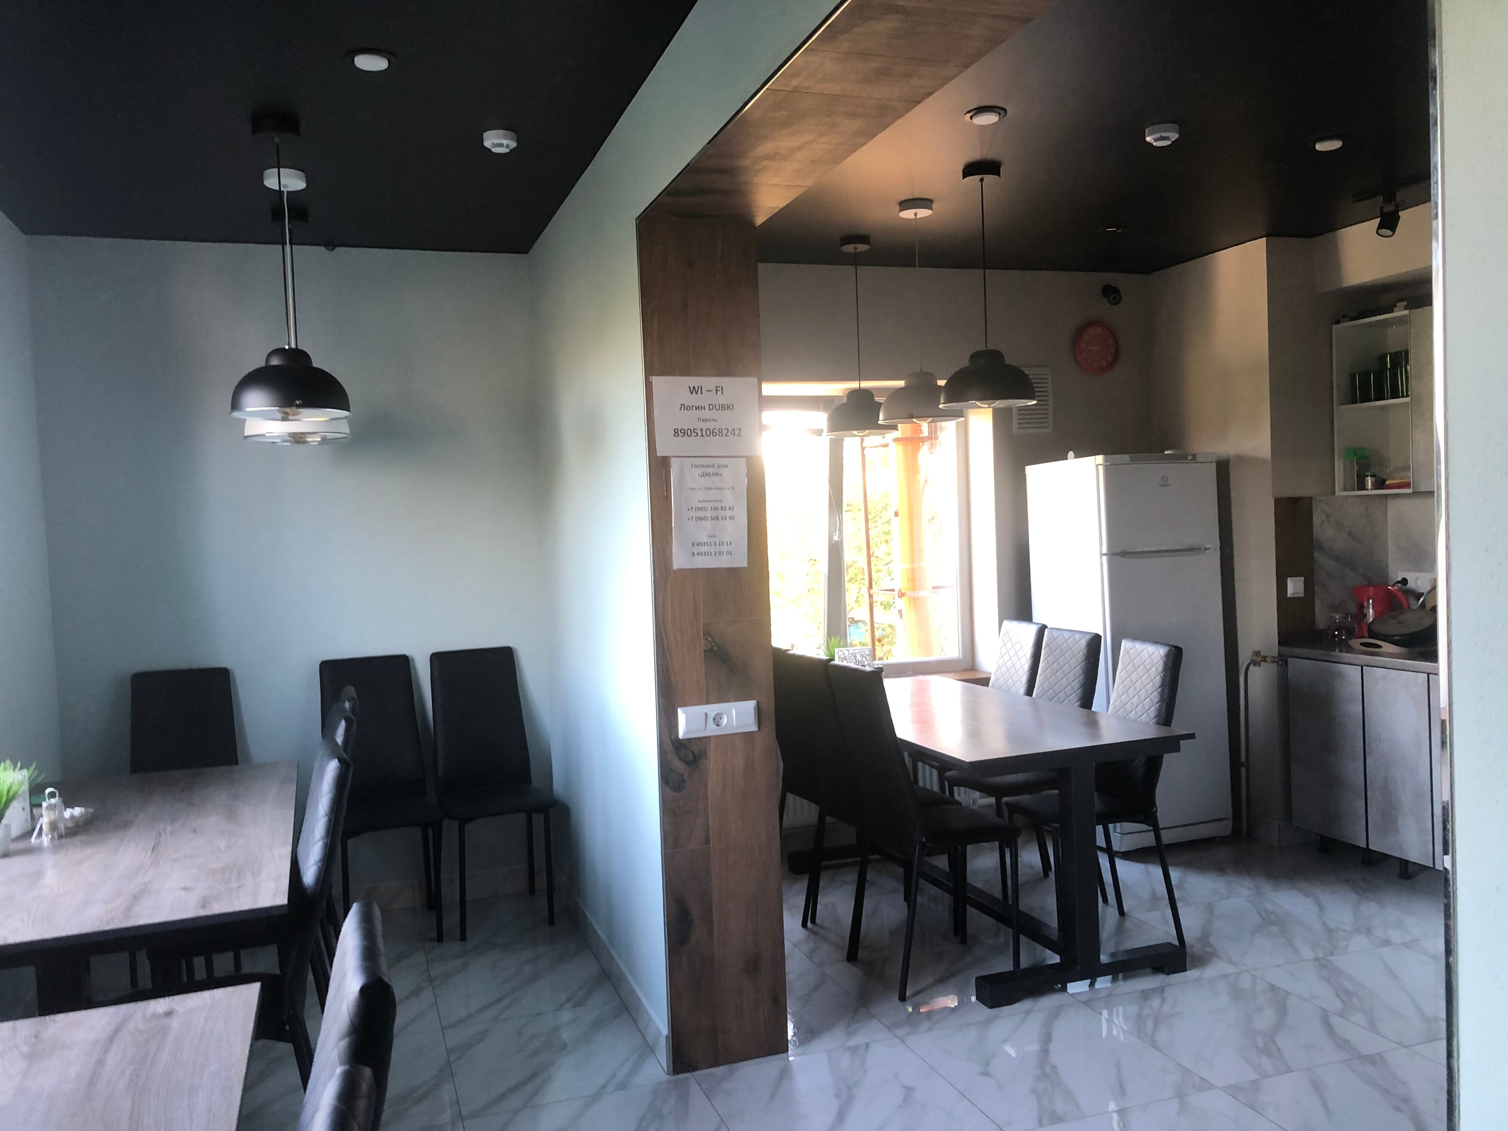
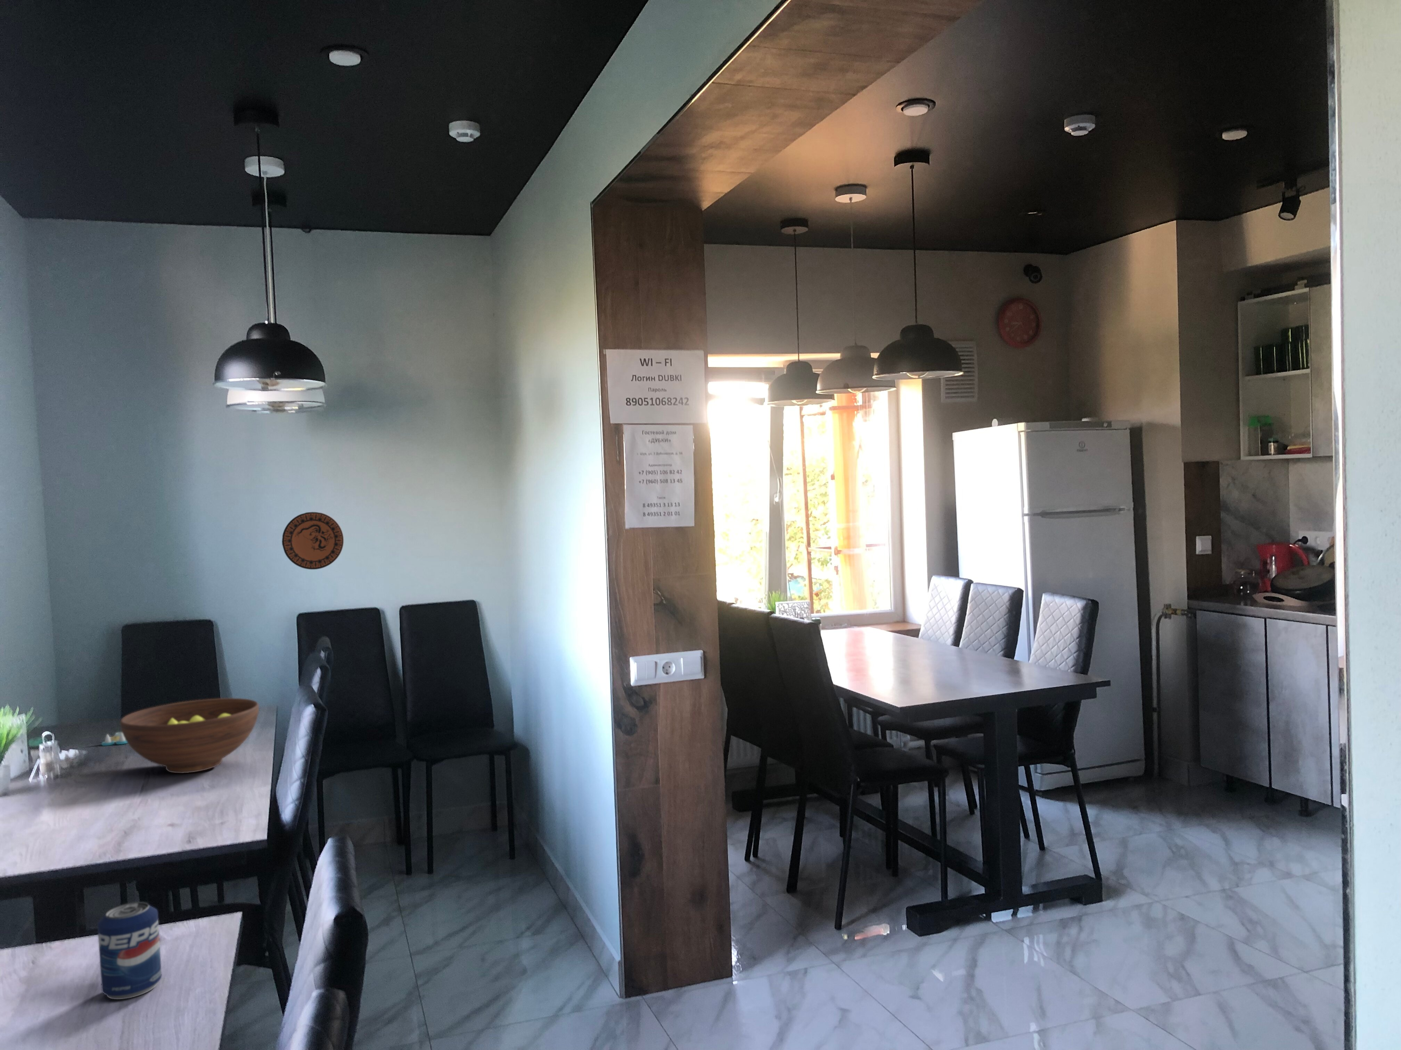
+ decorative plate [281,512,344,570]
+ fruit bowl [120,698,259,773]
+ salt and pepper shaker set [101,731,128,747]
+ beverage can [97,901,162,999]
